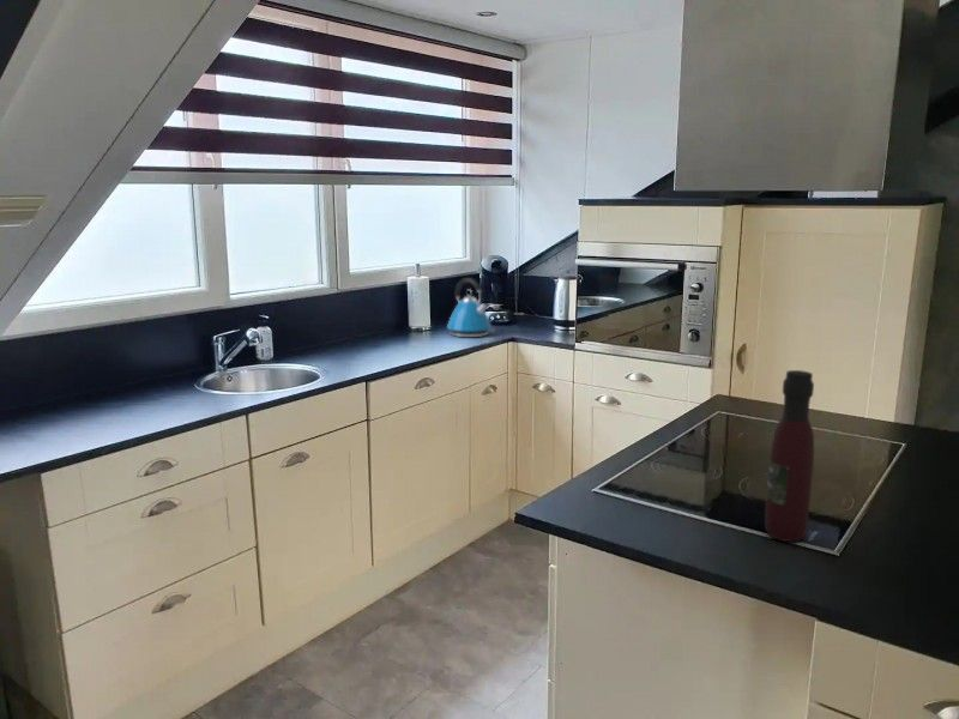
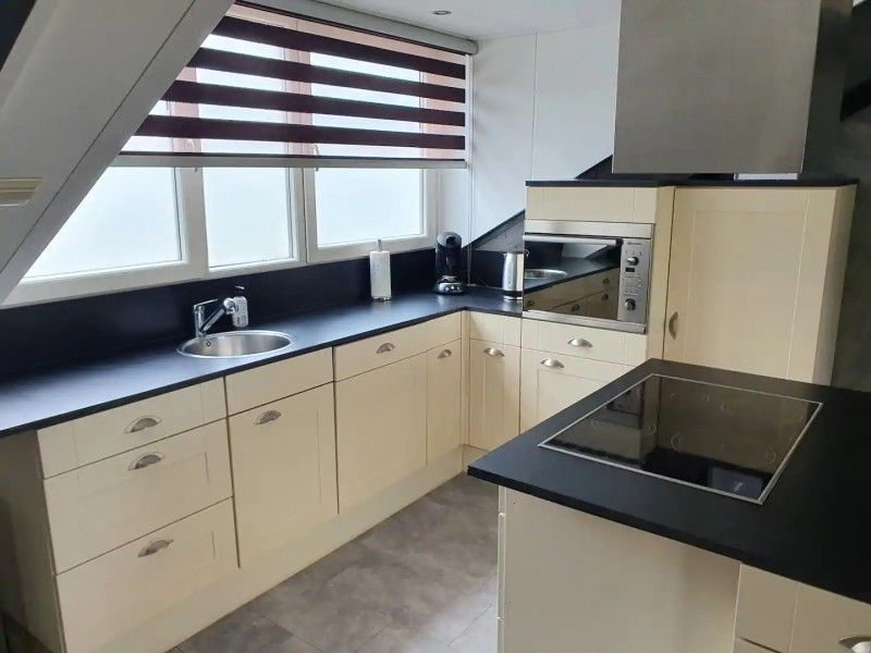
- kettle [446,277,493,338]
- wine bottle [764,369,815,543]
